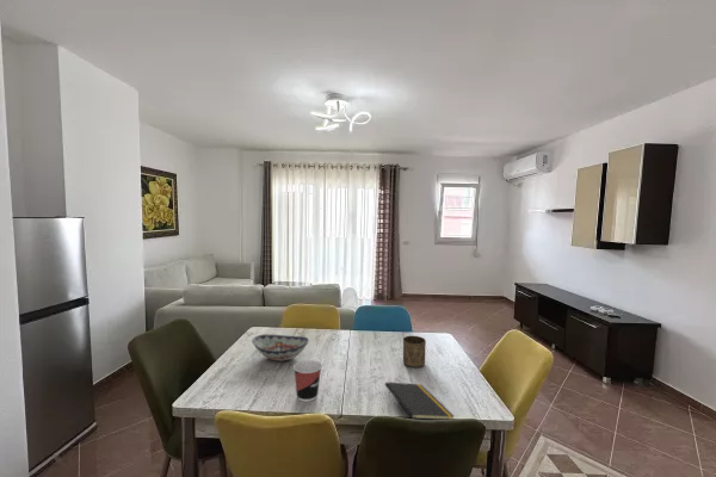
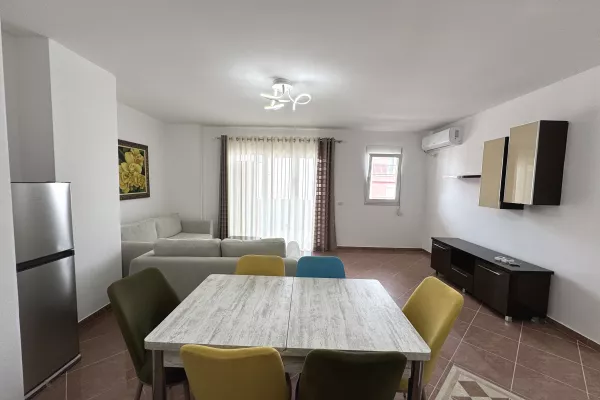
- decorative bowl [251,334,310,363]
- notepad [384,380,455,421]
- cup [292,359,323,403]
- cup [402,335,427,368]
